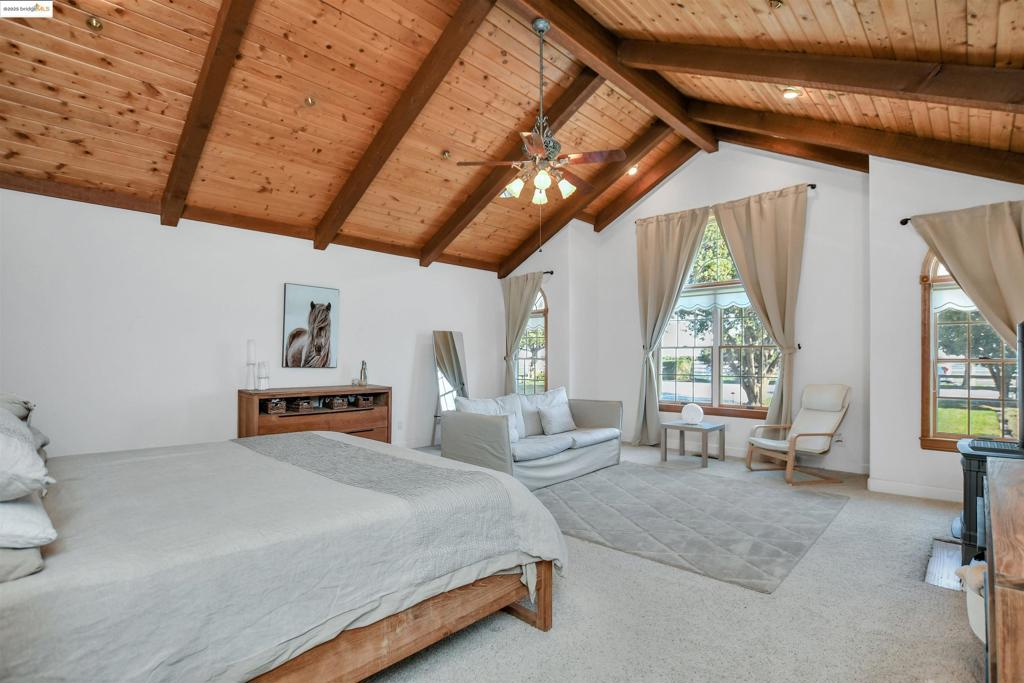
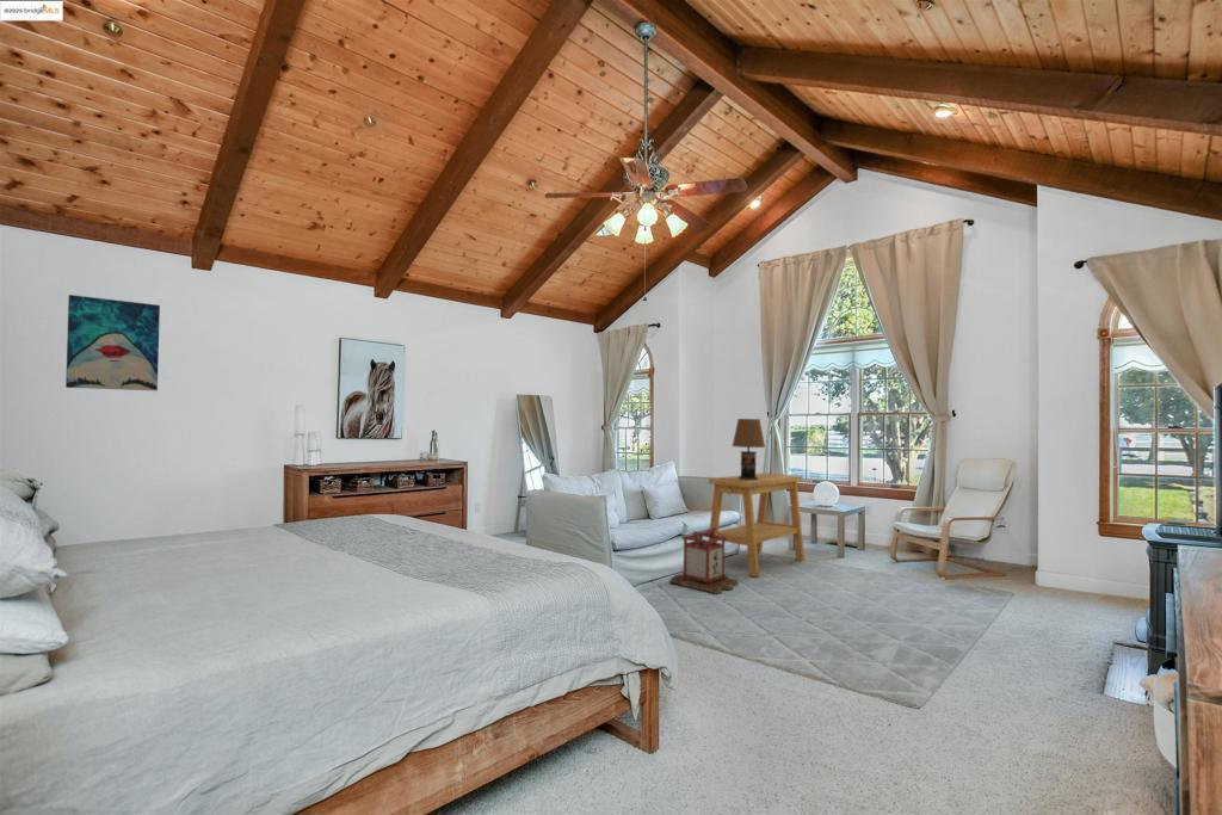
+ lantern [668,527,740,595]
+ side table [708,471,806,579]
+ table lamp [720,418,766,481]
+ wall art [64,294,161,391]
